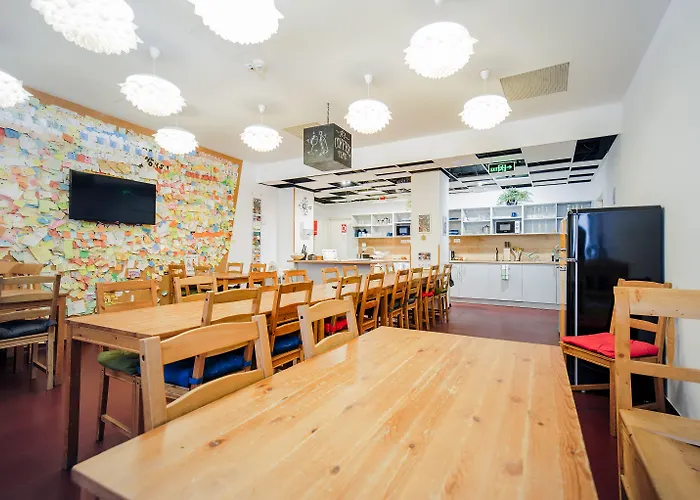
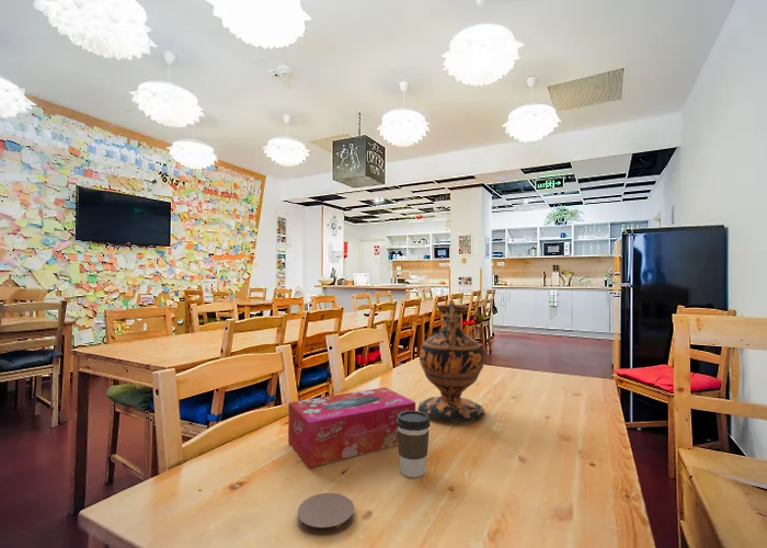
+ coaster [296,492,355,537]
+ coffee cup [397,410,432,478]
+ tissue box [287,387,416,469]
+ vase [416,299,485,423]
